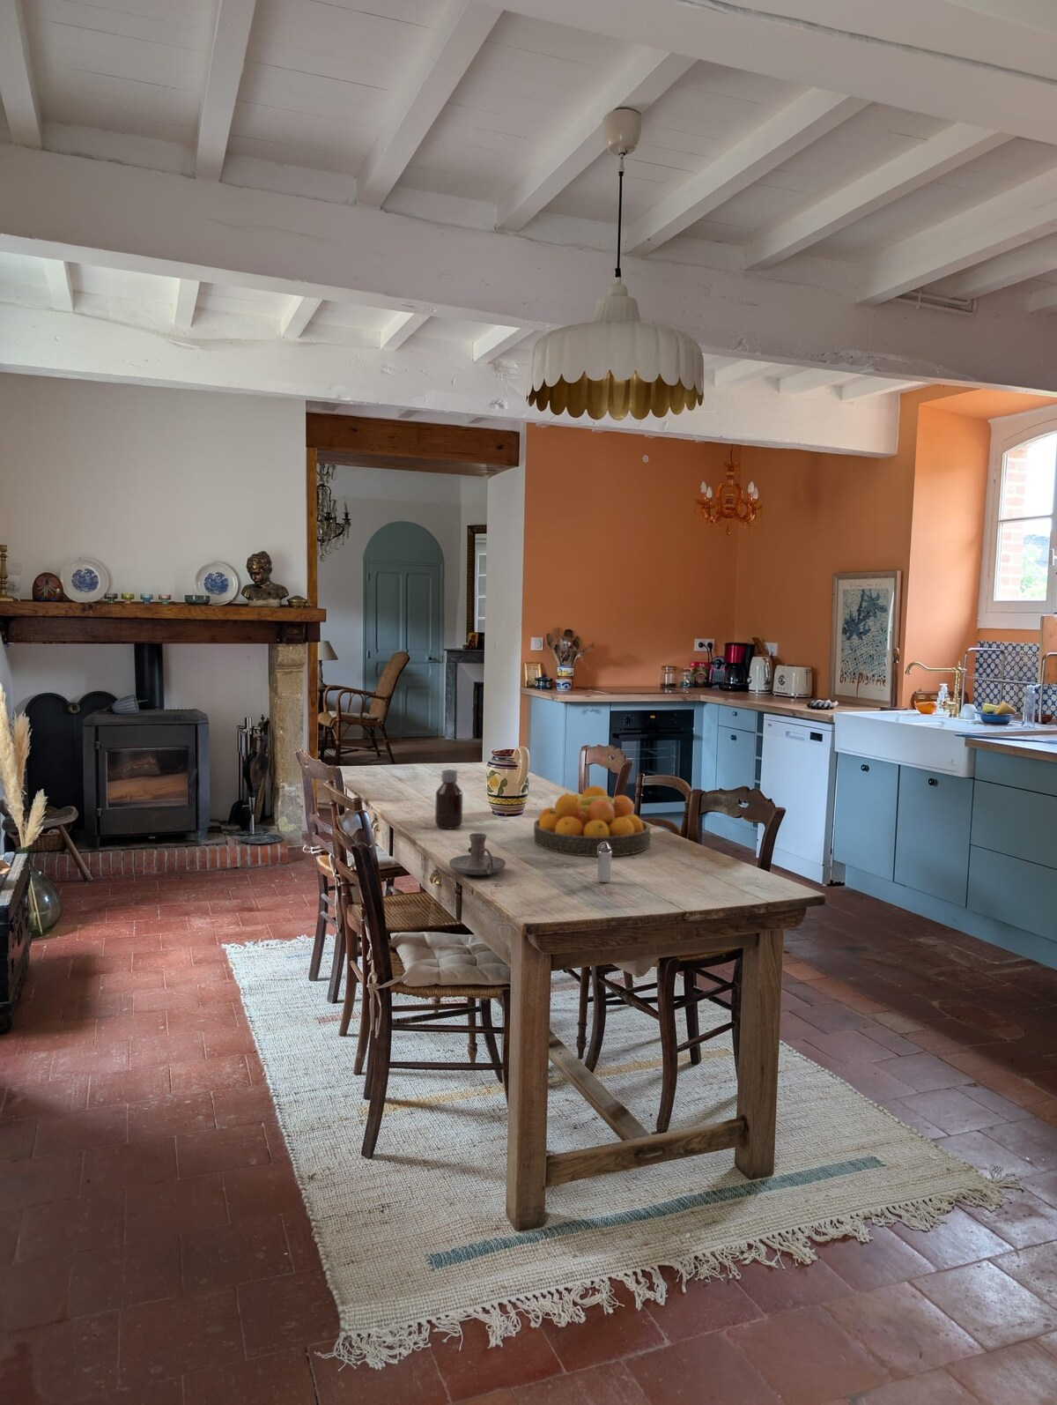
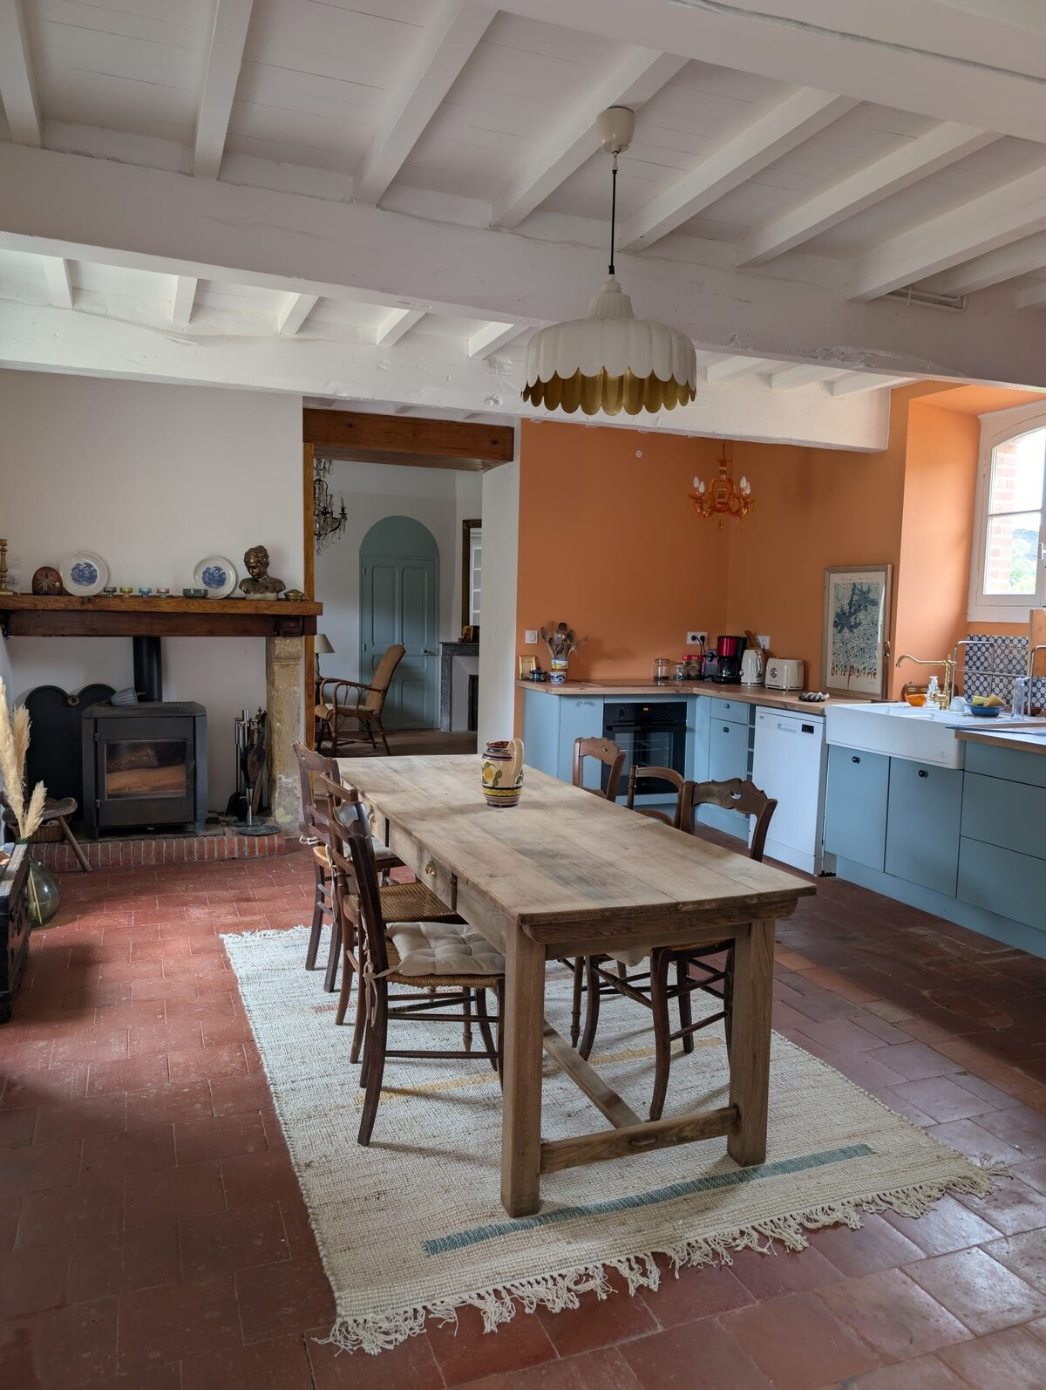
- shaker [596,842,612,883]
- bottle [434,769,463,830]
- fruit bowl [533,784,652,857]
- candle holder [449,832,506,876]
